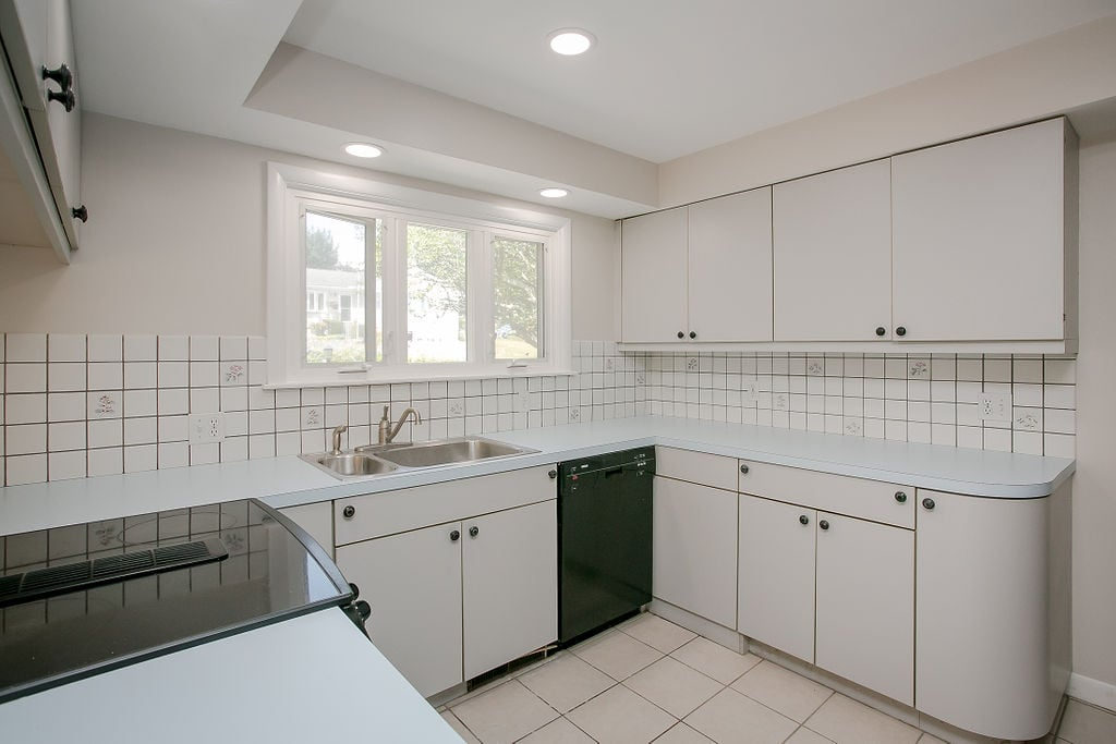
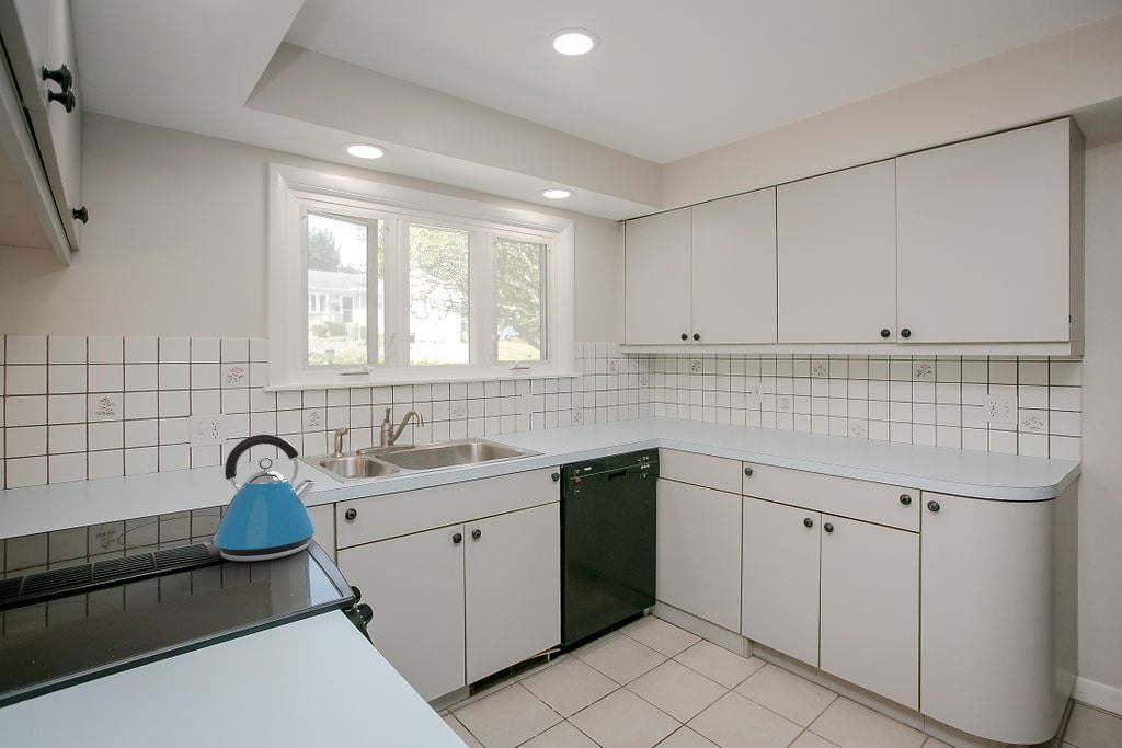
+ kettle [203,434,318,562]
